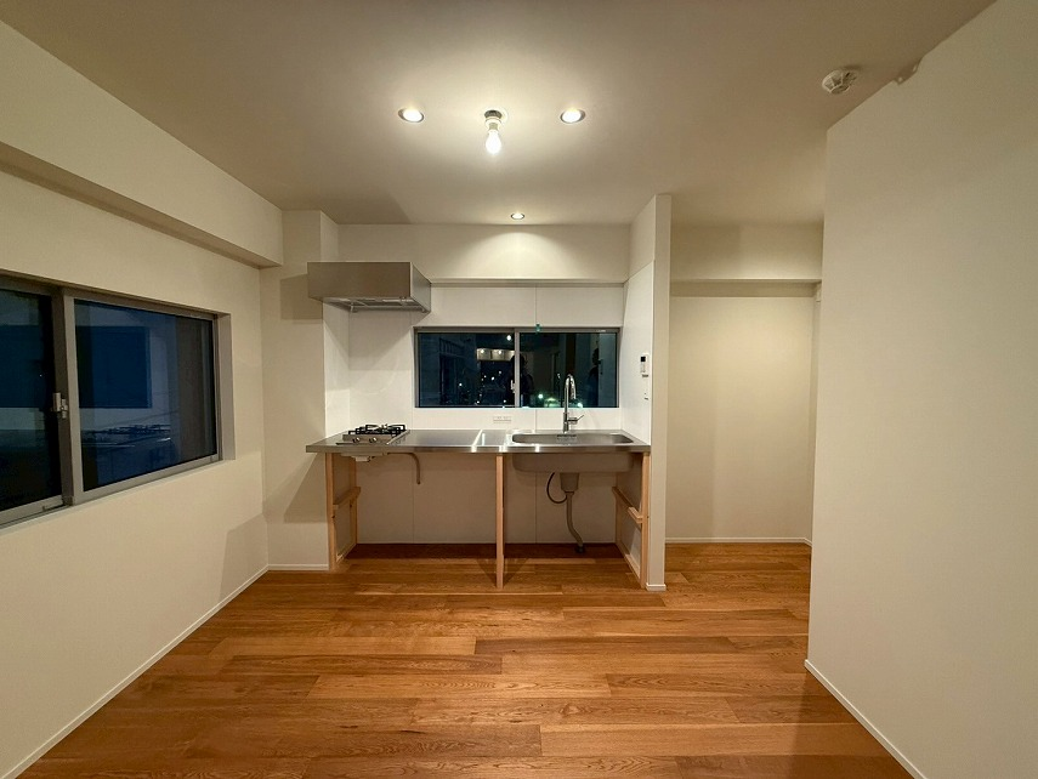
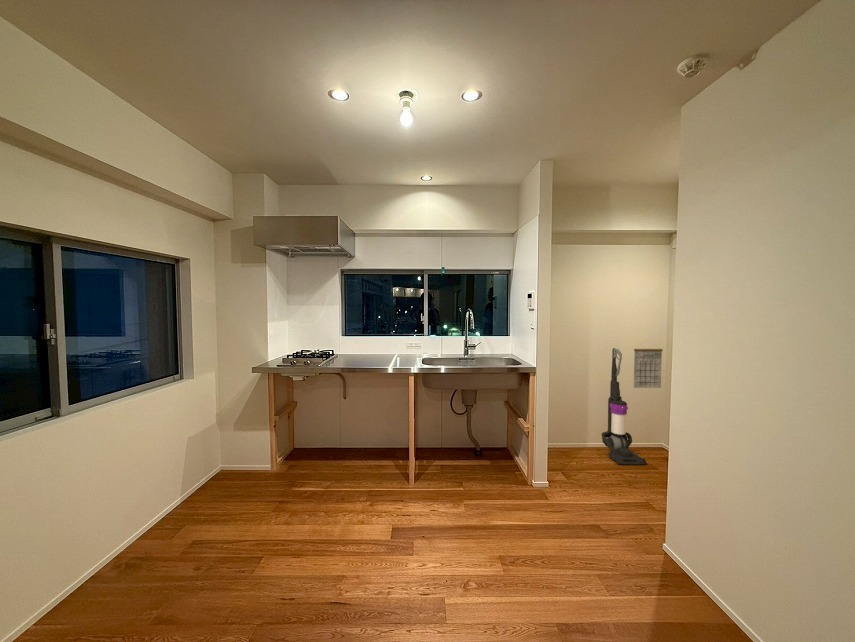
+ vacuum cleaner [601,347,648,466]
+ calendar [633,339,664,389]
